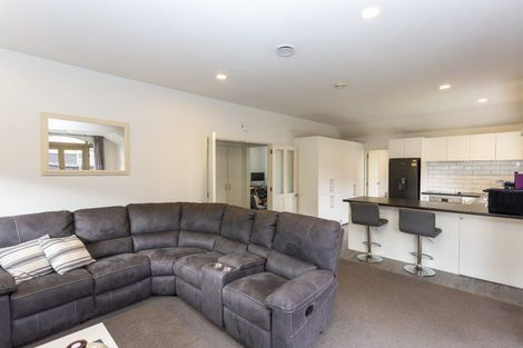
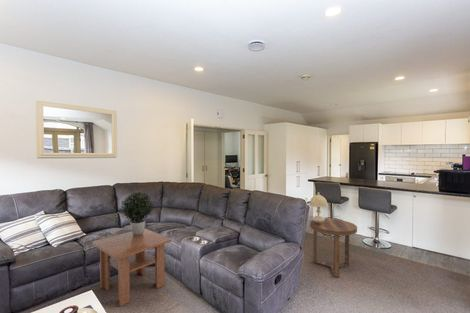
+ table lamp [308,192,340,222]
+ potted plant [120,190,154,236]
+ coffee table [91,228,173,307]
+ side table [309,217,358,278]
